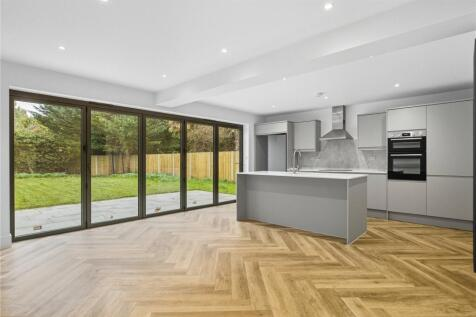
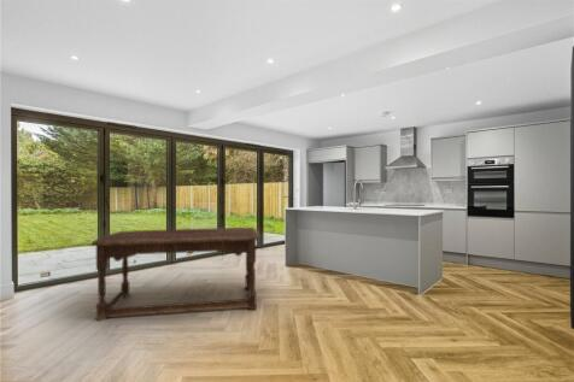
+ dining table [90,227,262,322]
